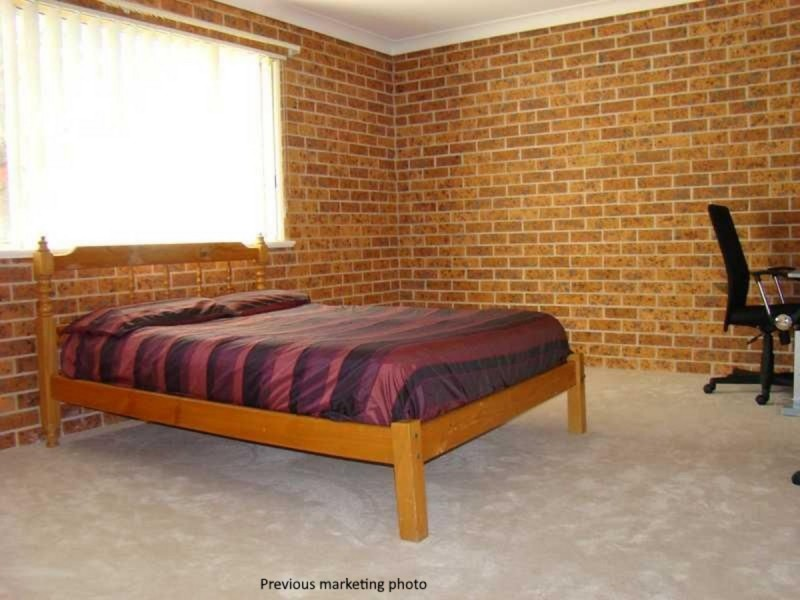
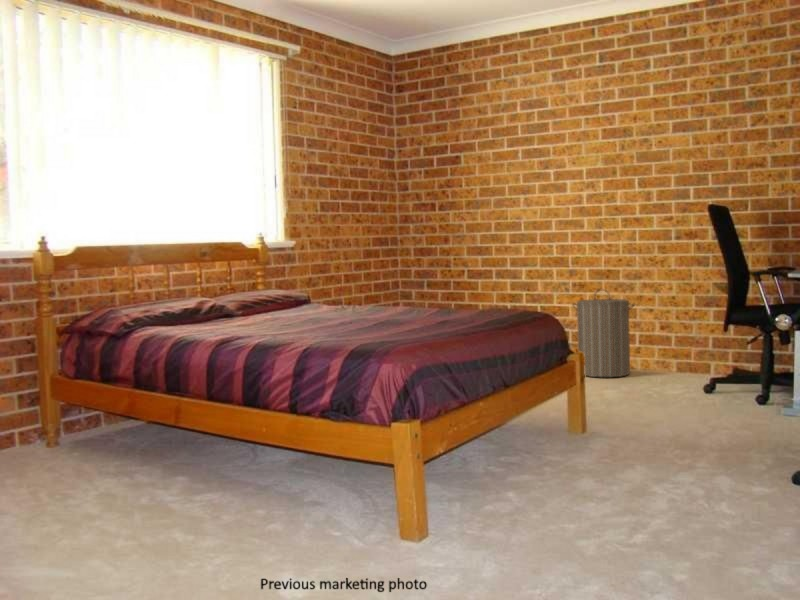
+ laundry hamper [571,288,636,378]
